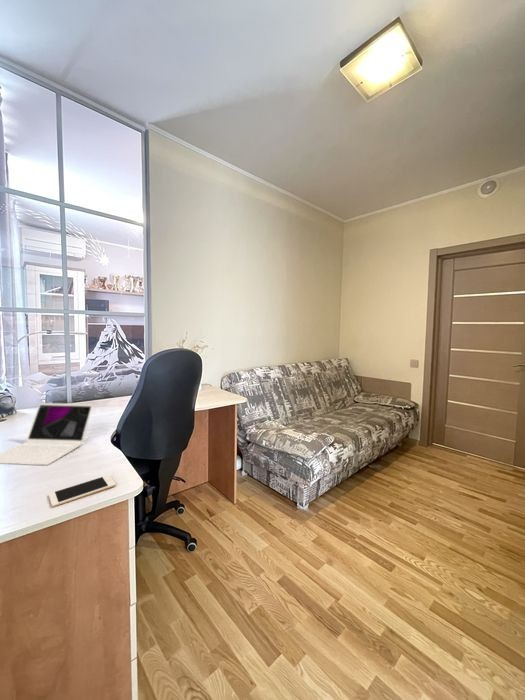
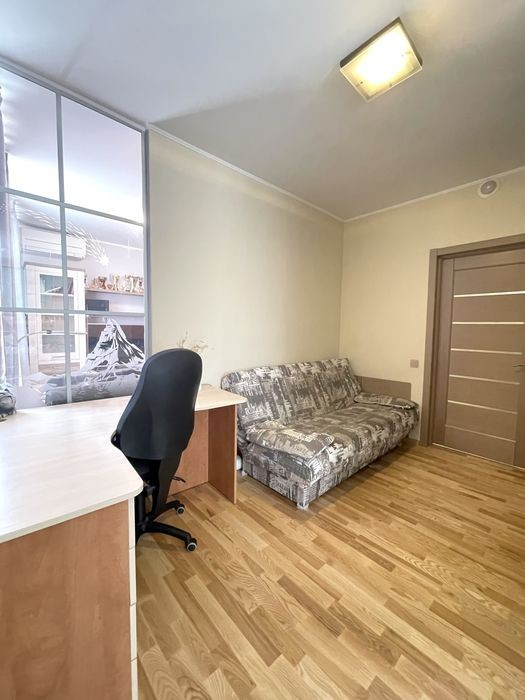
- cell phone [48,474,117,508]
- laptop [0,402,94,466]
